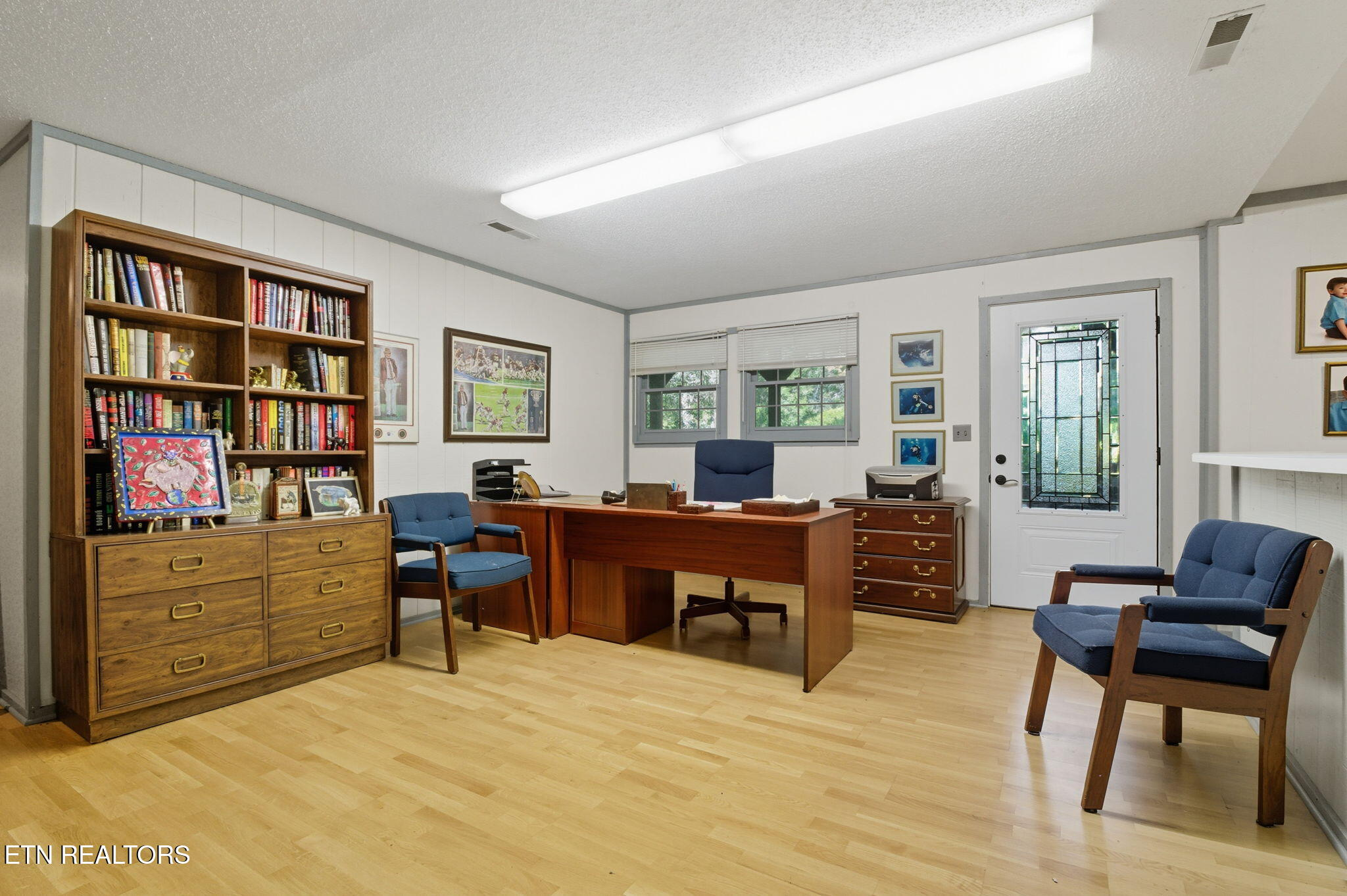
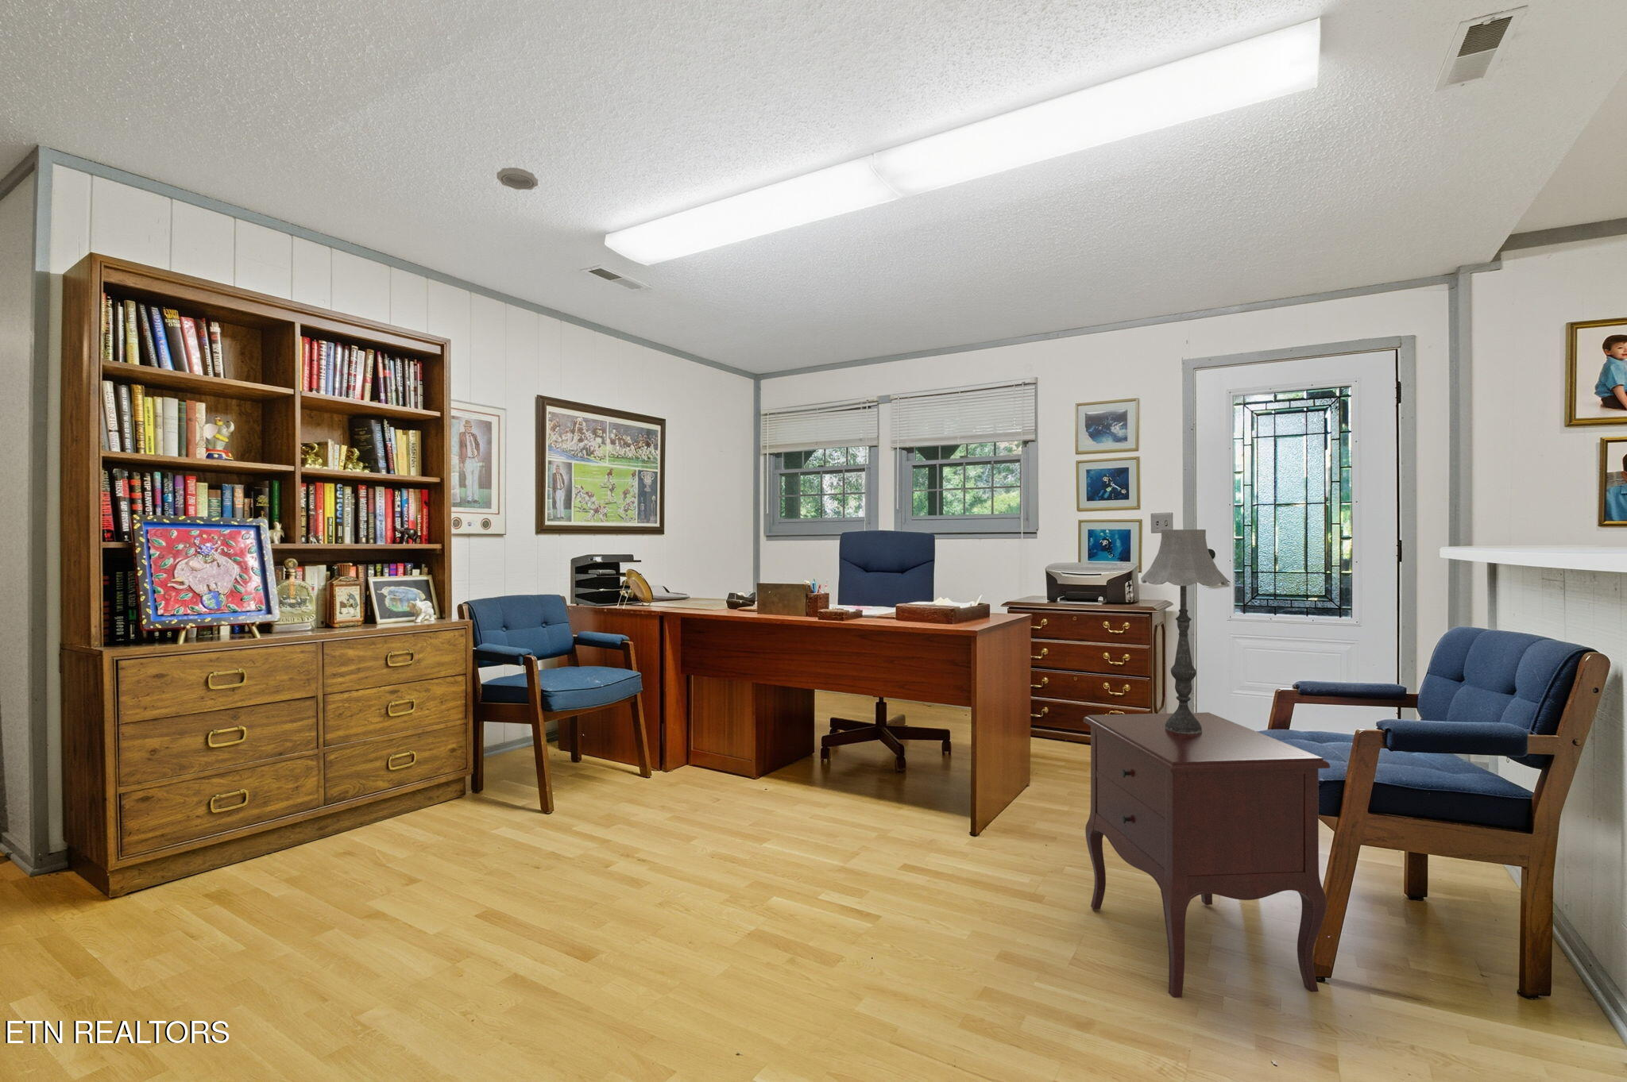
+ table lamp [1140,529,1228,733]
+ nightstand [1082,711,1331,999]
+ smoke detector [495,167,539,191]
